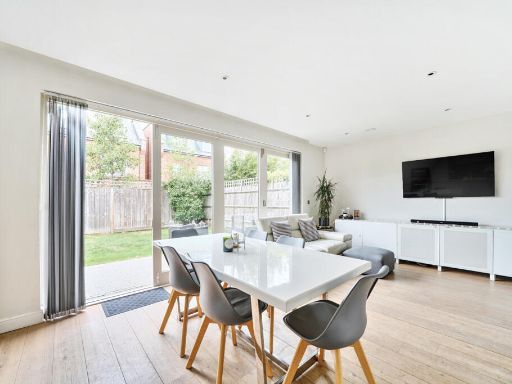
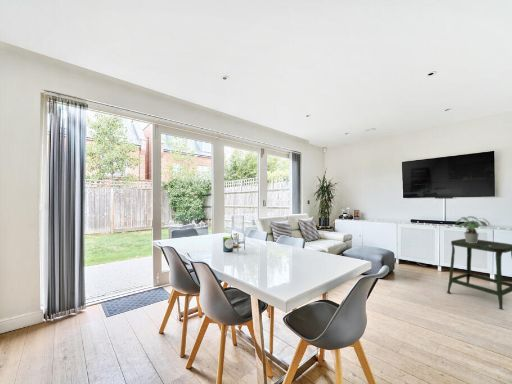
+ stool [446,238,512,311]
+ potted plant [455,215,491,243]
